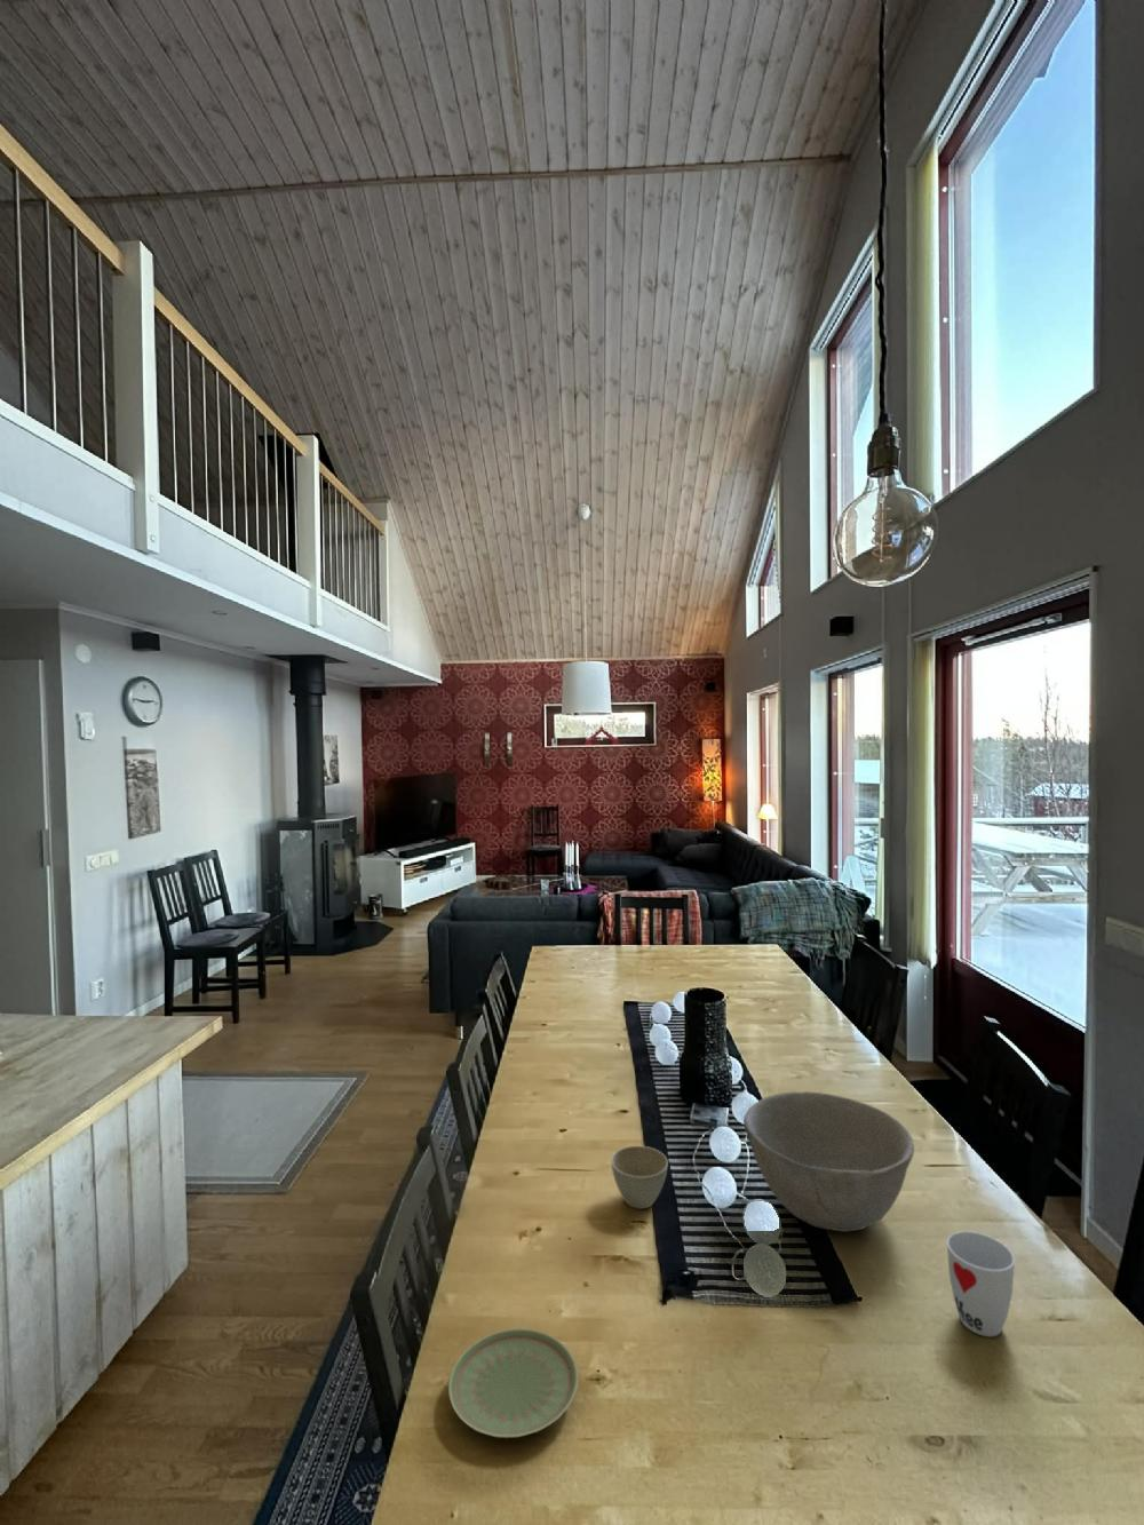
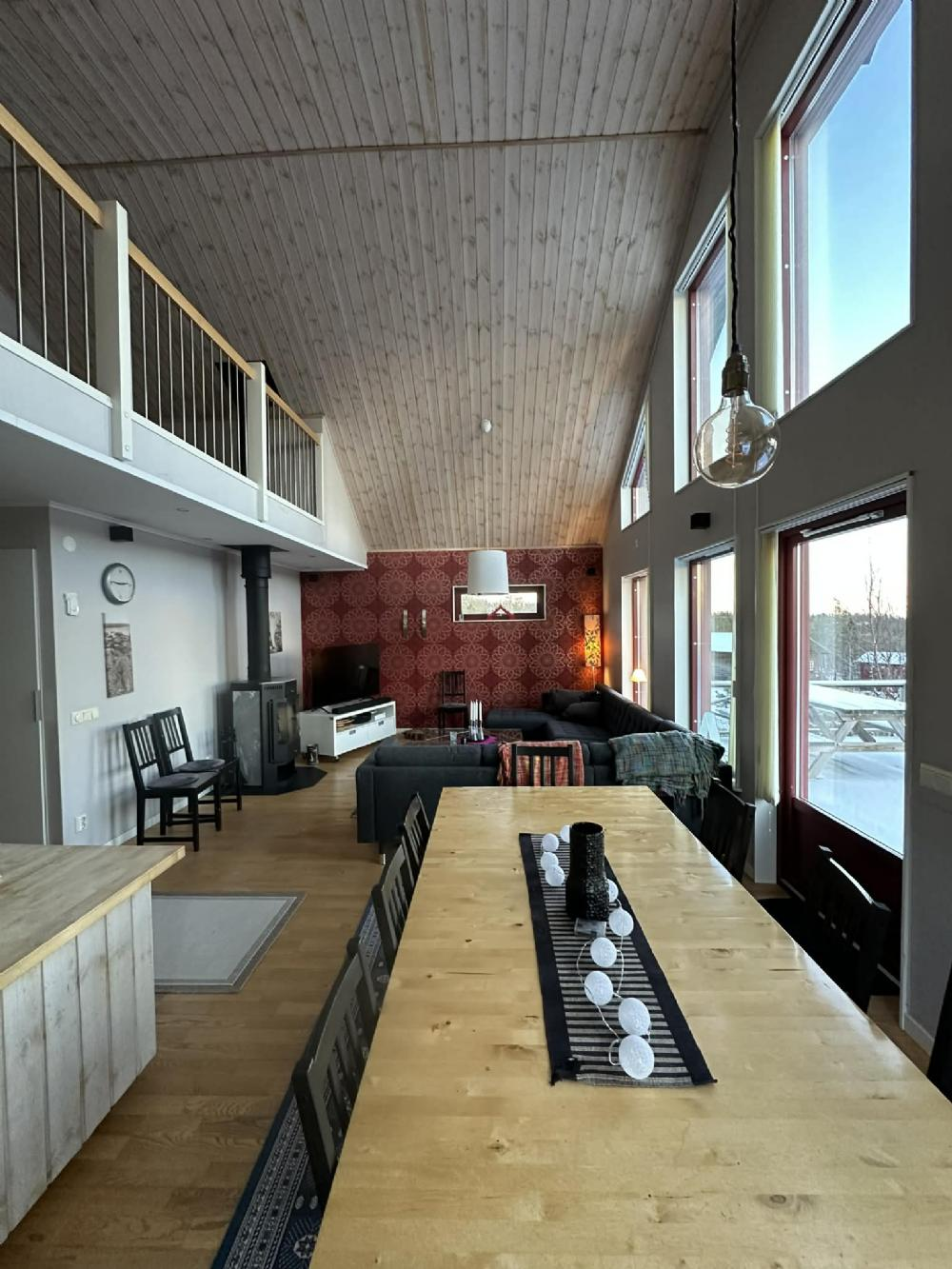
- plate [447,1327,580,1440]
- cup [946,1229,1015,1338]
- flower pot [609,1145,669,1210]
- bowl [743,1090,916,1232]
